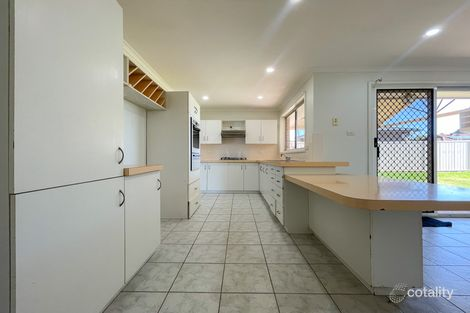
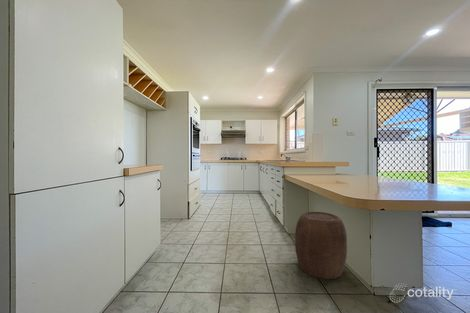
+ stool [294,211,348,280]
